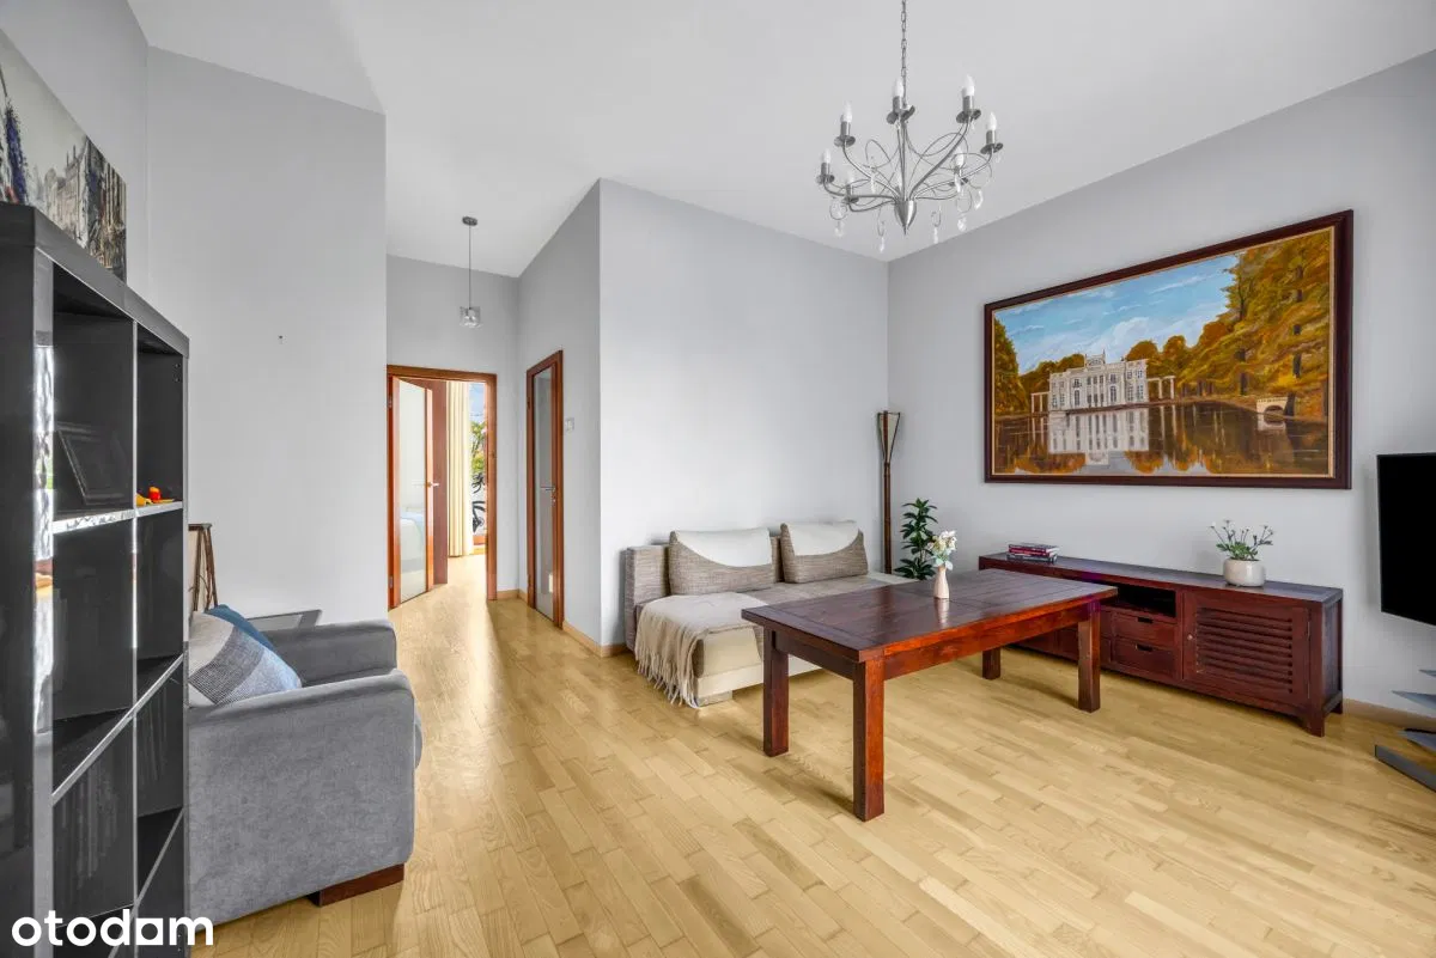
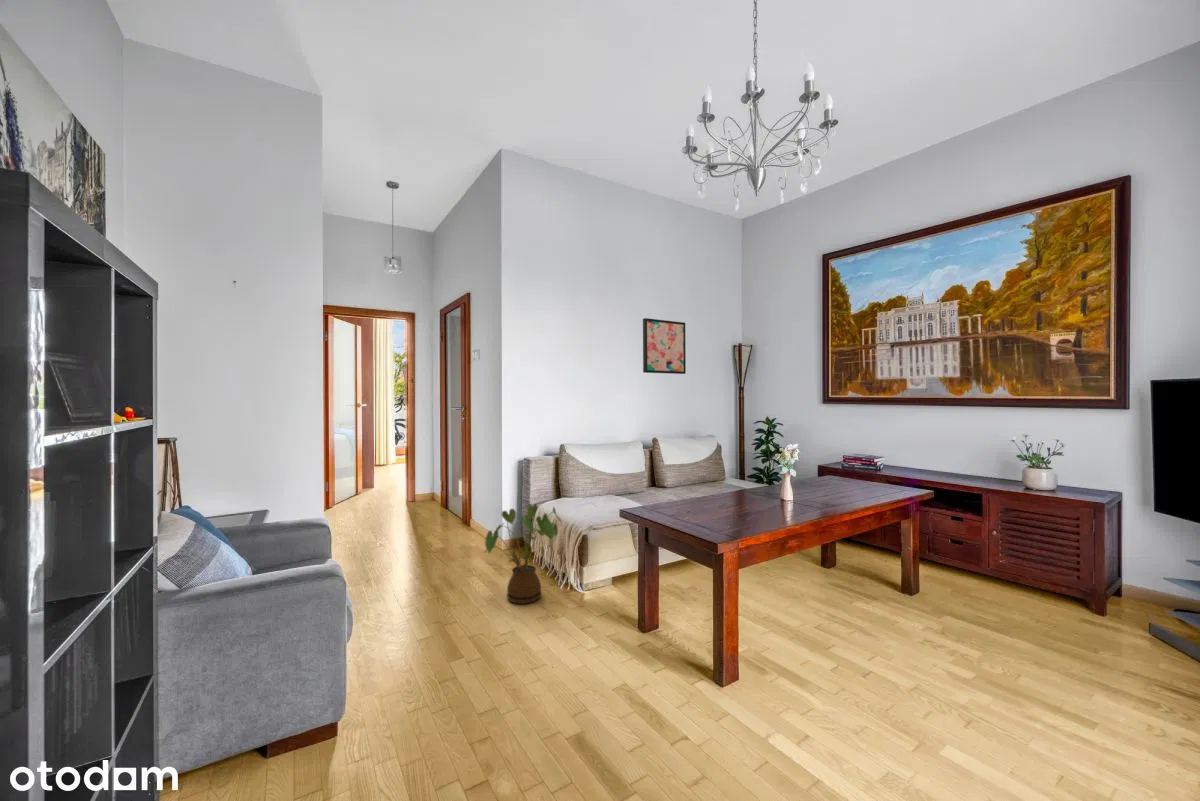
+ house plant [484,503,563,605]
+ wall art [642,317,687,375]
